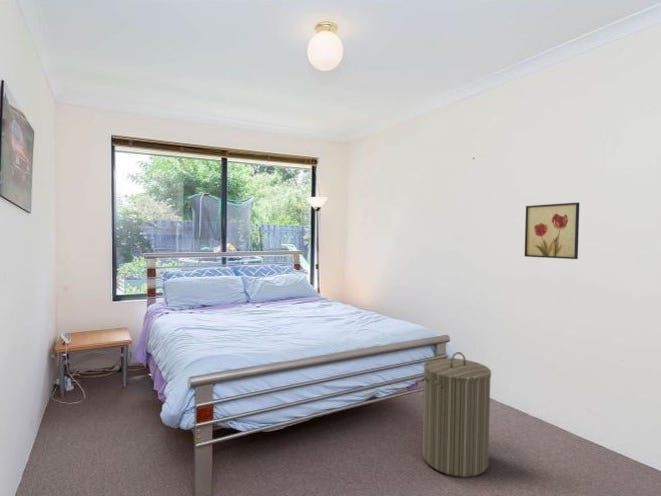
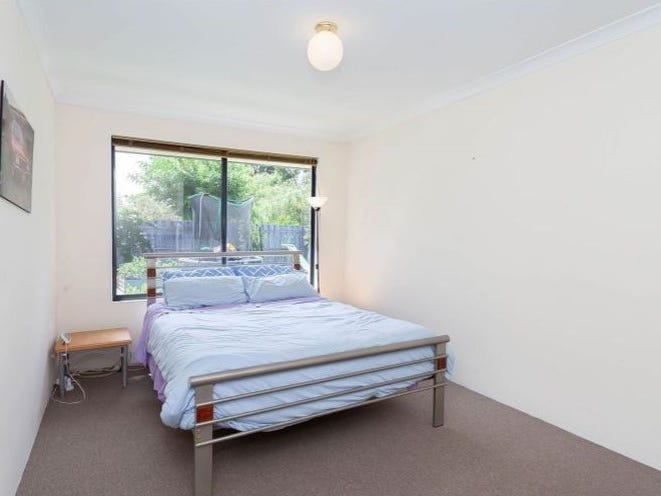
- wall art [524,201,580,260]
- laundry hamper [421,351,492,478]
